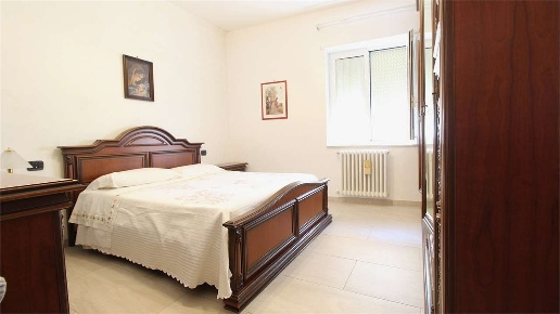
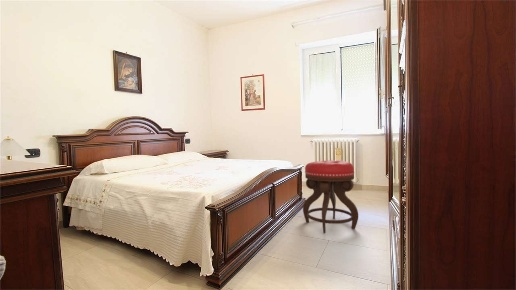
+ stool [302,159,359,234]
